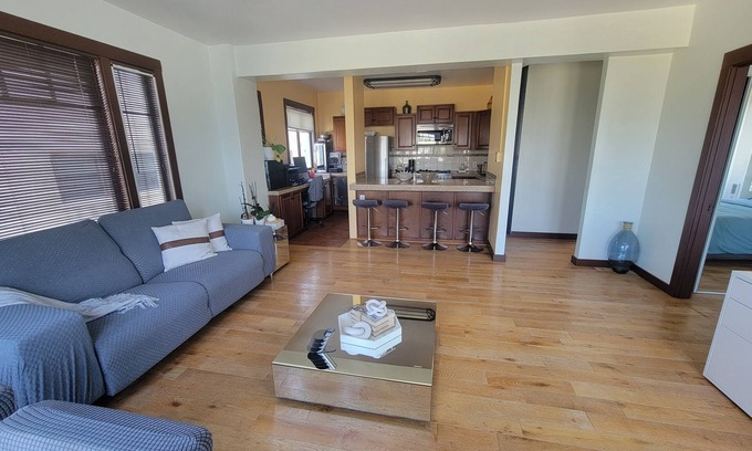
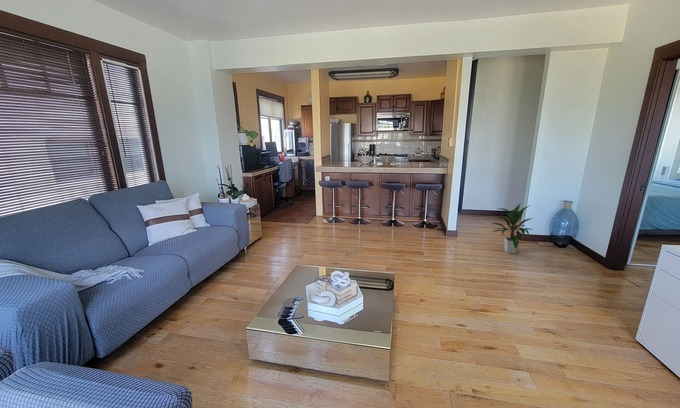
+ indoor plant [490,203,534,254]
